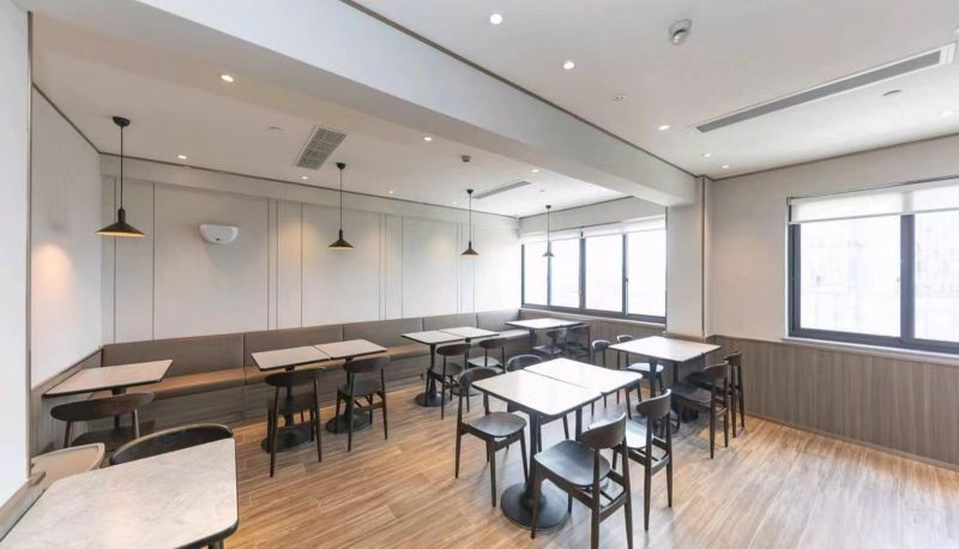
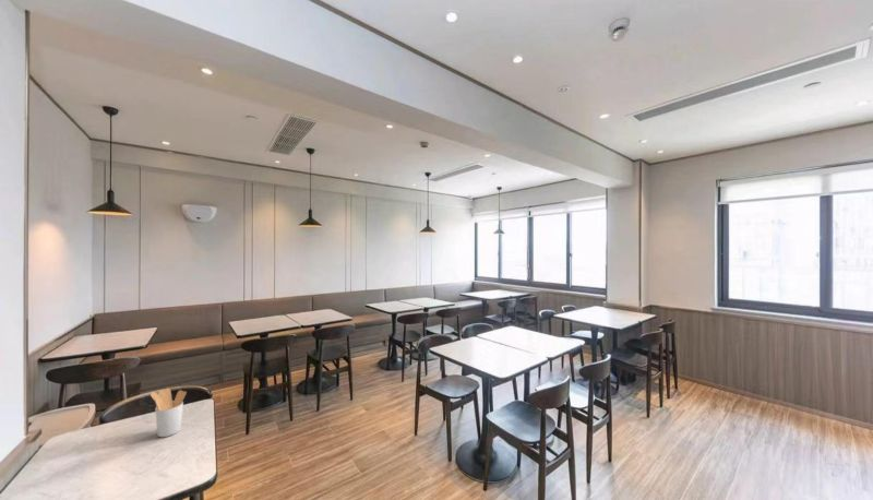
+ utensil holder [150,388,188,438]
